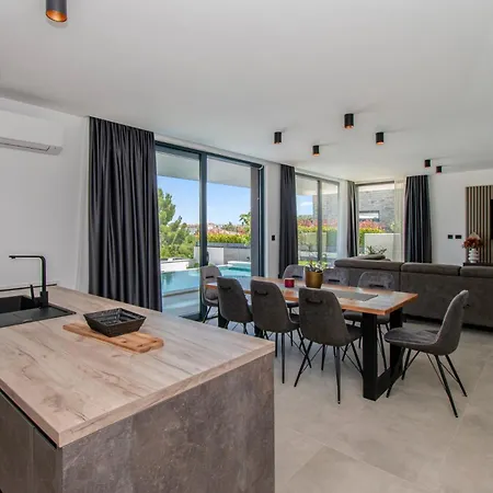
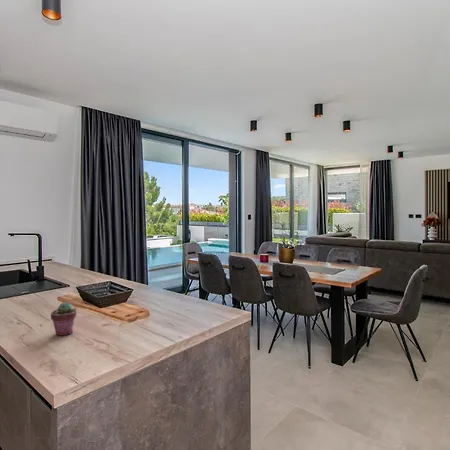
+ potted succulent [50,301,78,336]
